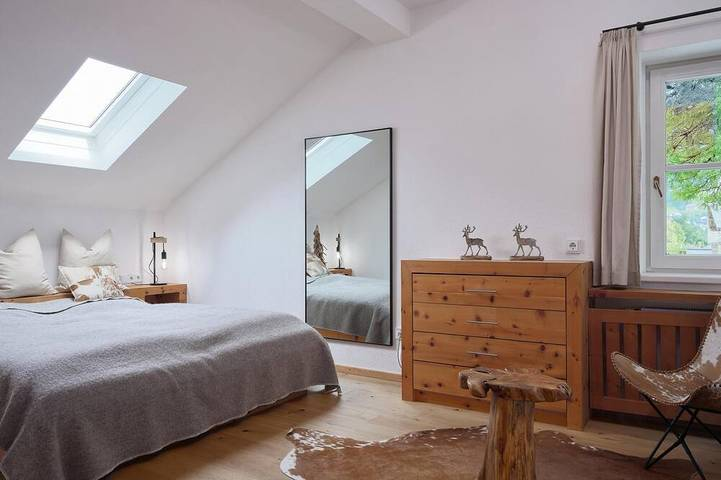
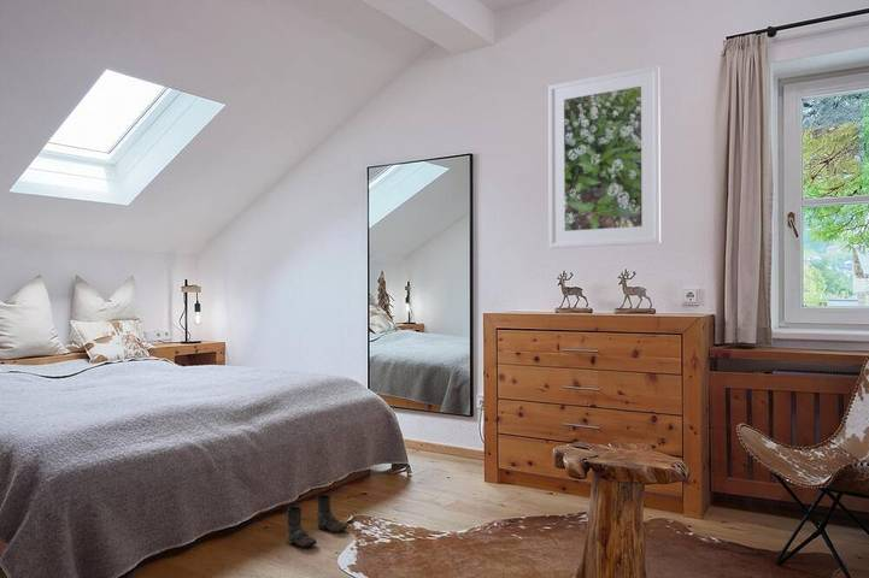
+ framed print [547,64,662,249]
+ boots [284,494,348,548]
